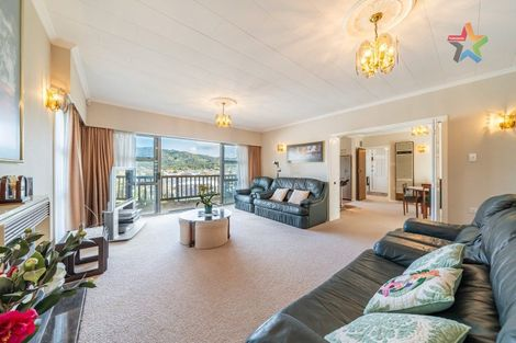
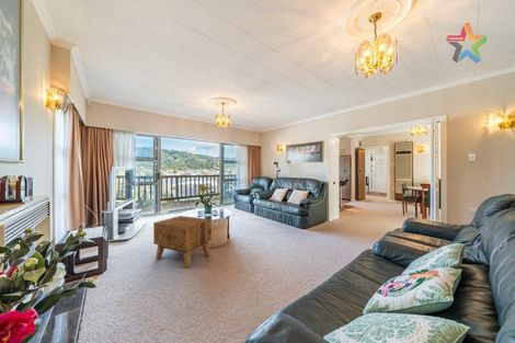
+ side table [152,215,213,268]
